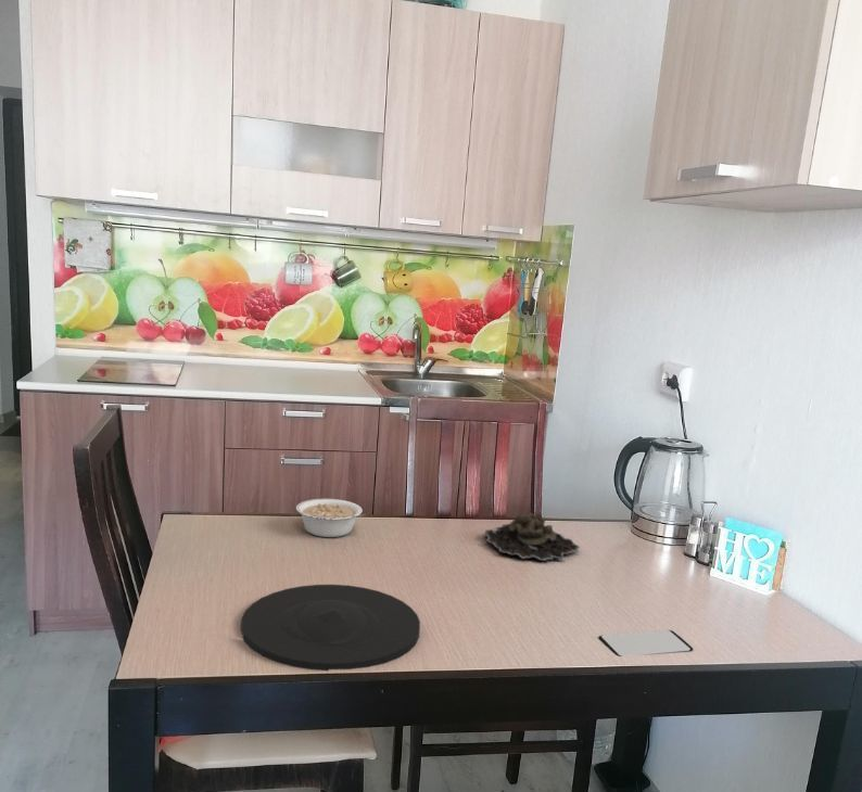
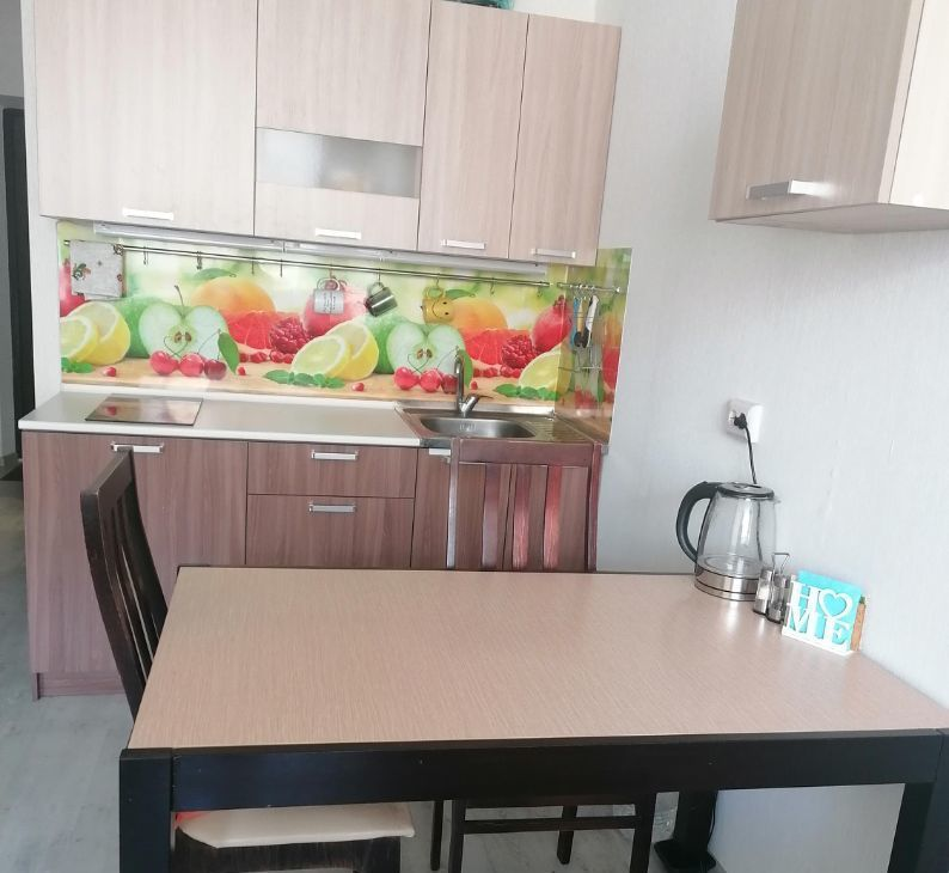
- succulent plant [483,512,581,561]
- legume [295,498,367,538]
- smartphone [598,629,694,657]
- plate [240,584,421,672]
